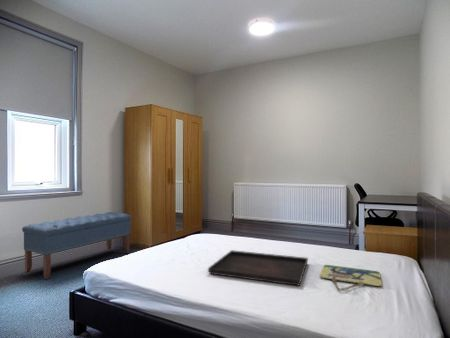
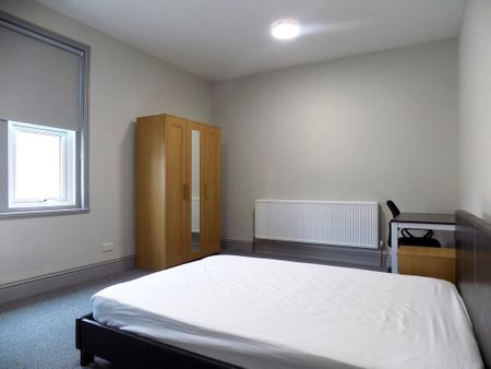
- serving tray [207,249,309,287]
- home sign [319,264,383,291]
- bench [21,211,132,280]
